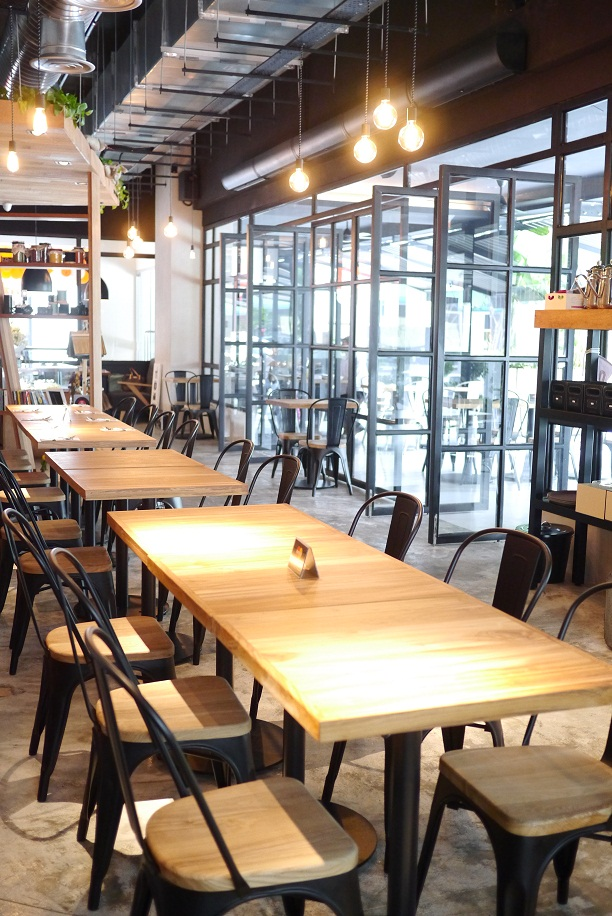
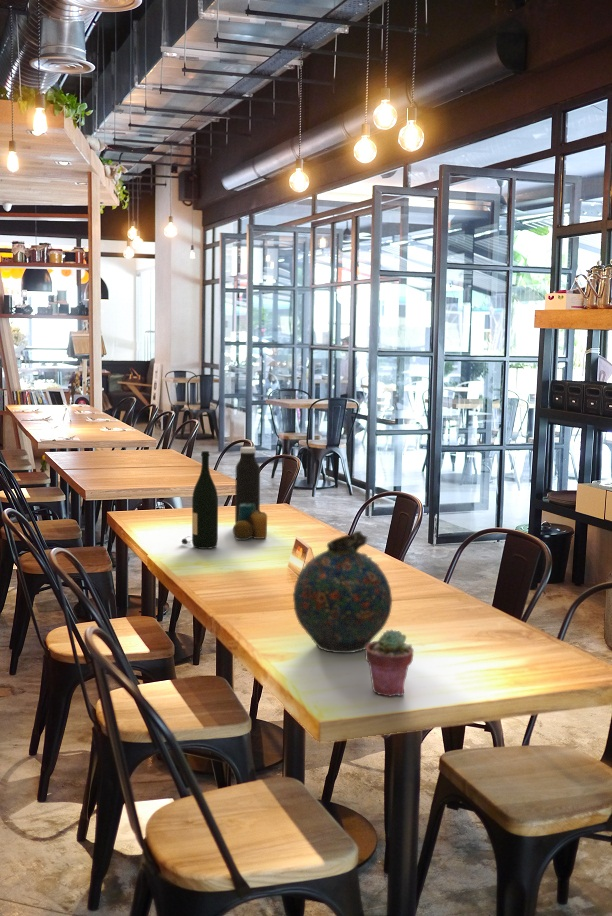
+ water bottle [234,446,261,525]
+ snuff bottle [292,530,393,654]
+ potted succulent [364,628,415,698]
+ candle [232,503,268,541]
+ wine bottle [180,450,219,550]
